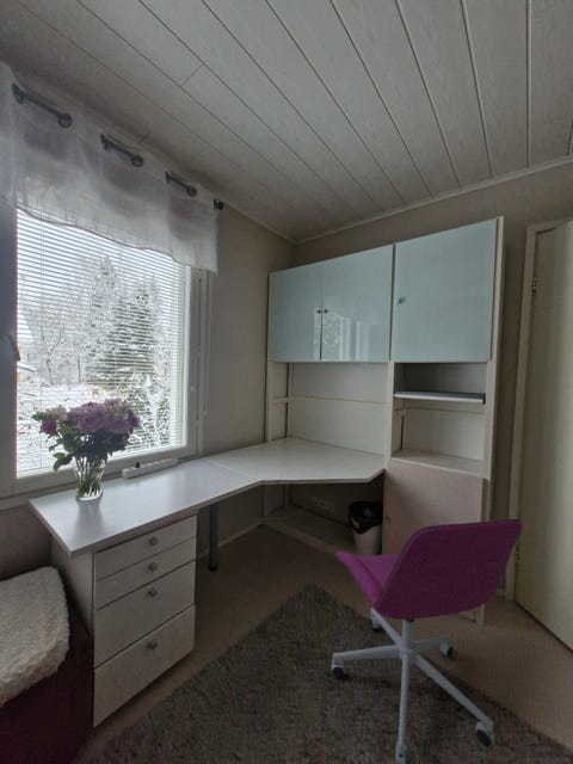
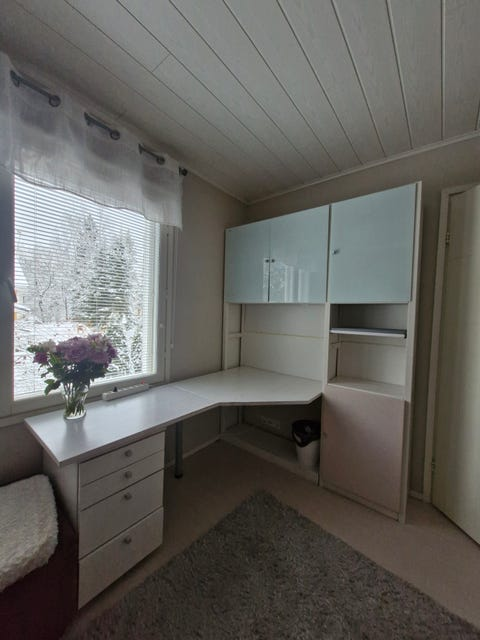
- office chair [331,518,523,764]
